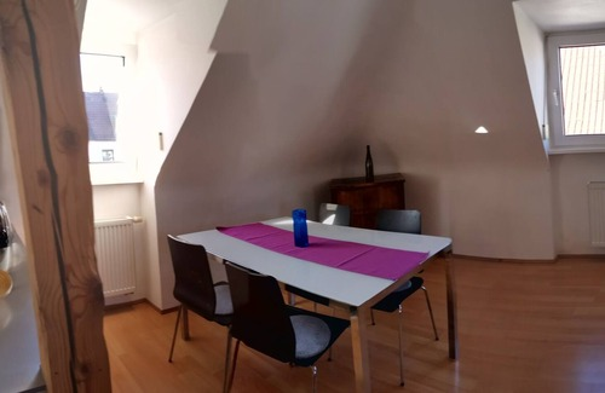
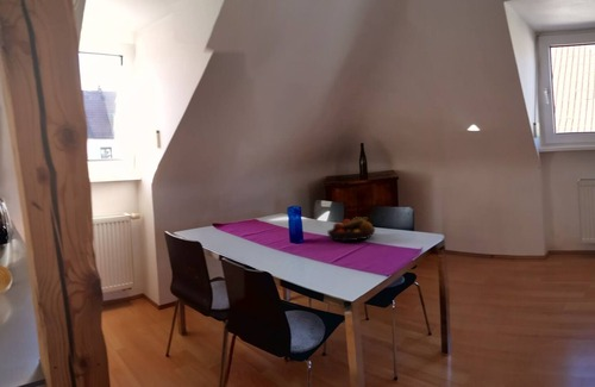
+ fruit bowl [326,216,376,242]
